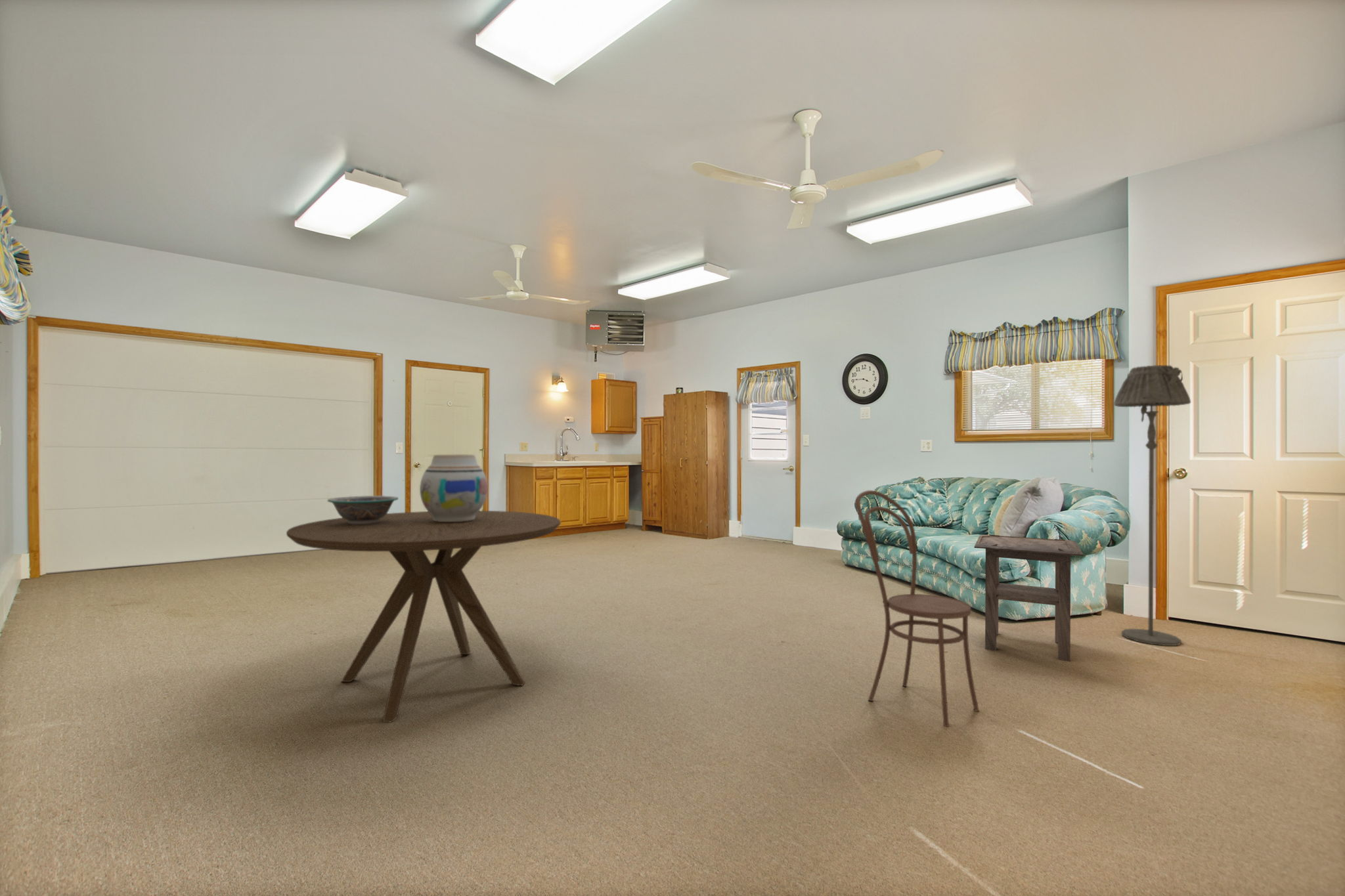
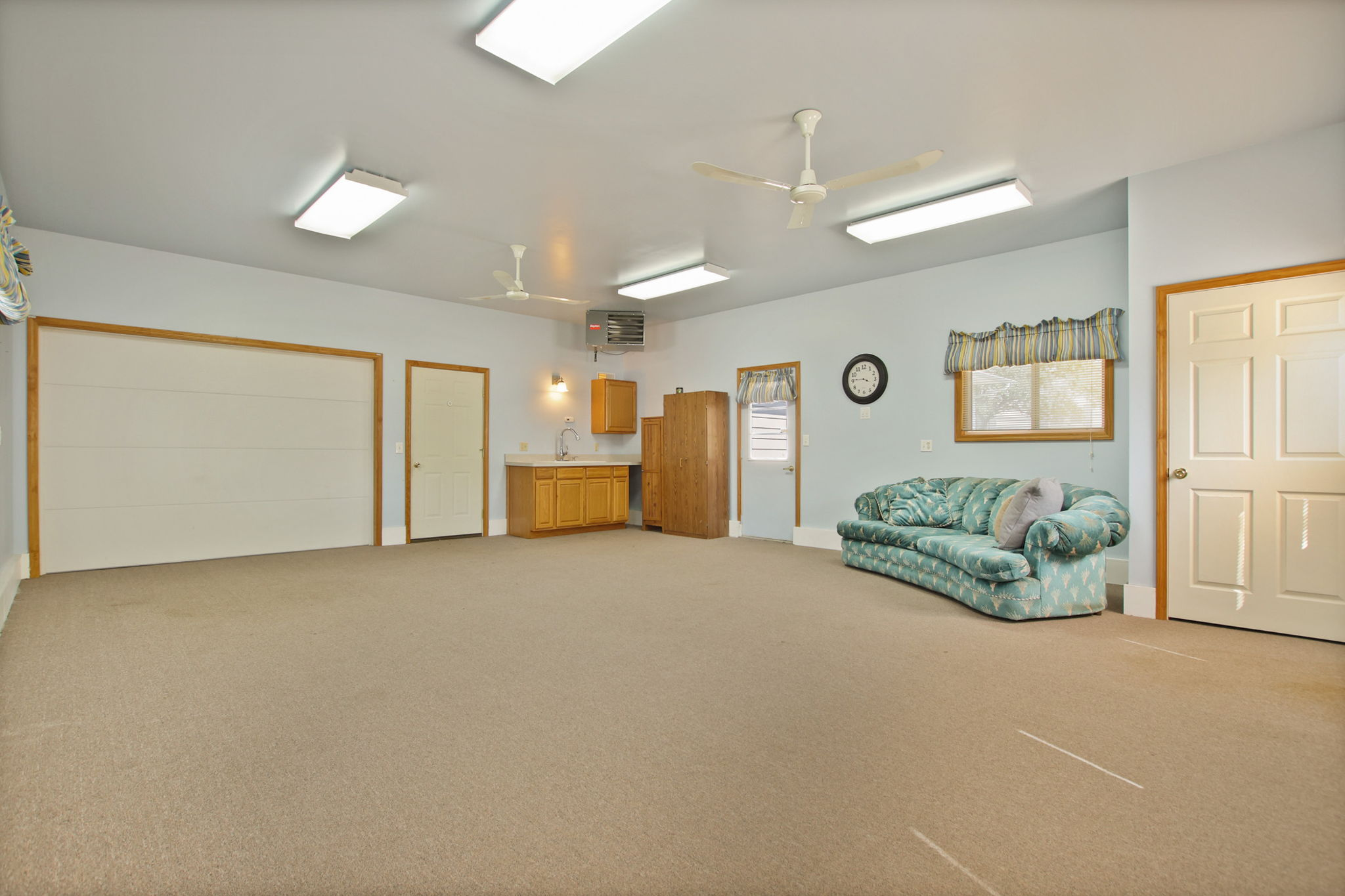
- dining table [286,510,562,723]
- chair [855,490,980,727]
- vase [419,454,489,522]
- bowl [327,495,399,524]
- floor lamp [1113,364,1191,647]
- side table [973,534,1084,662]
